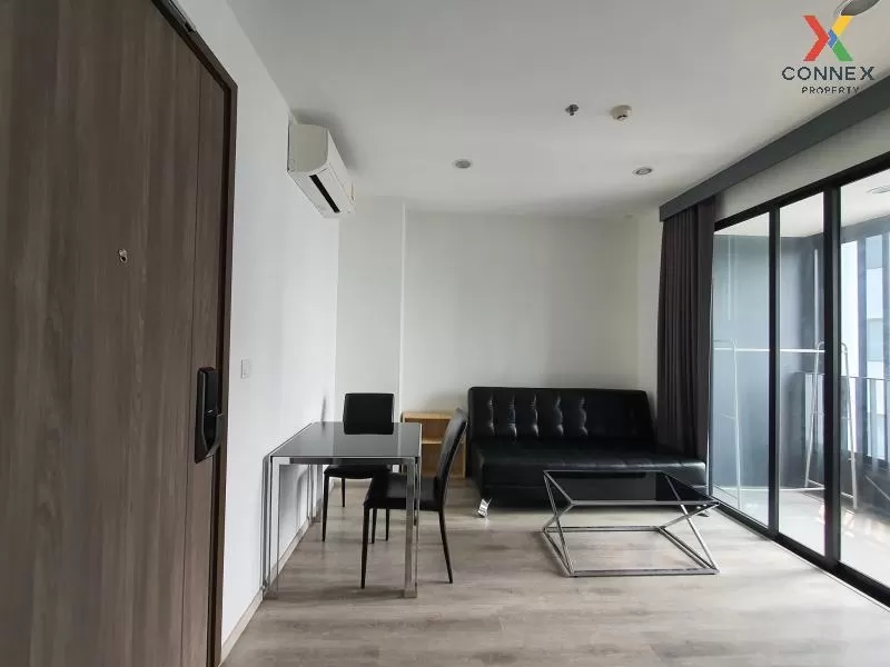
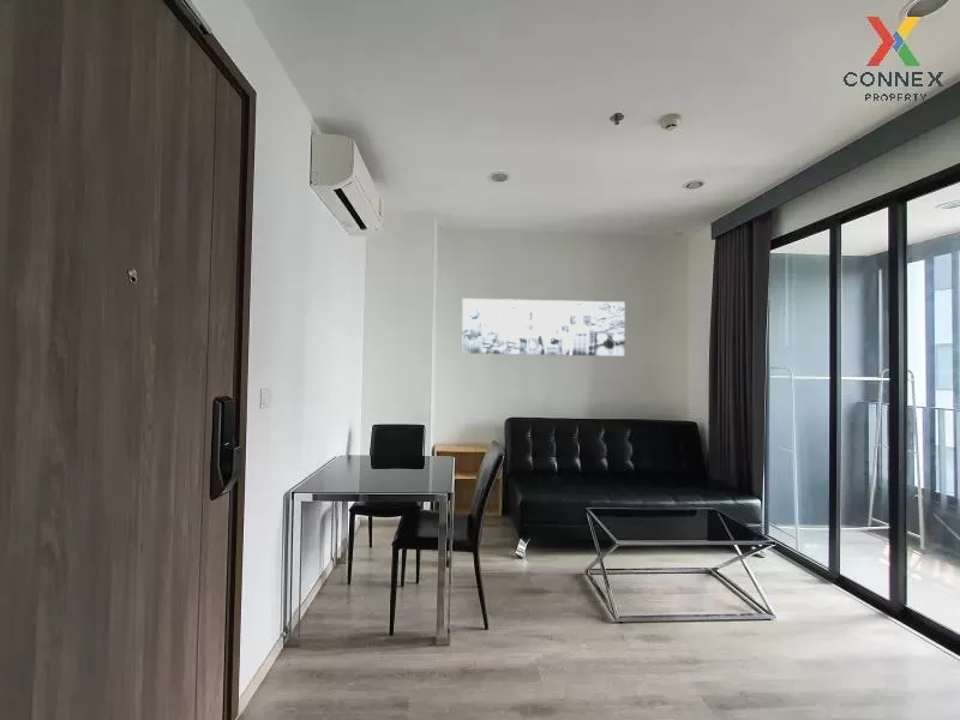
+ wall art [461,298,626,358]
